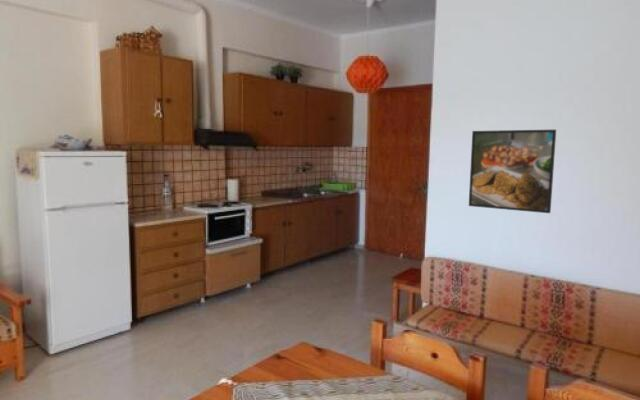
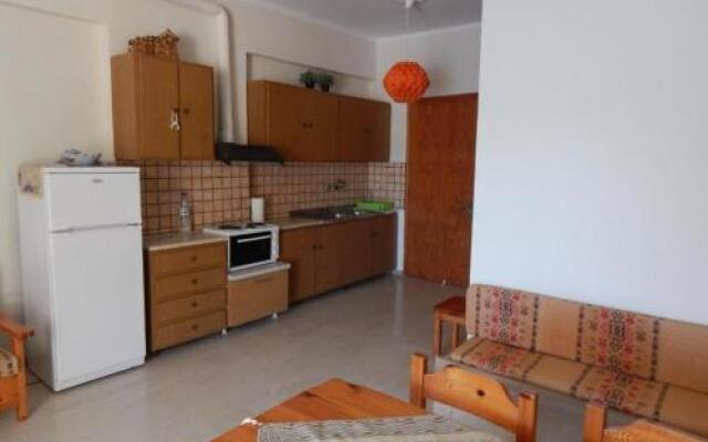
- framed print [468,128,557,214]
